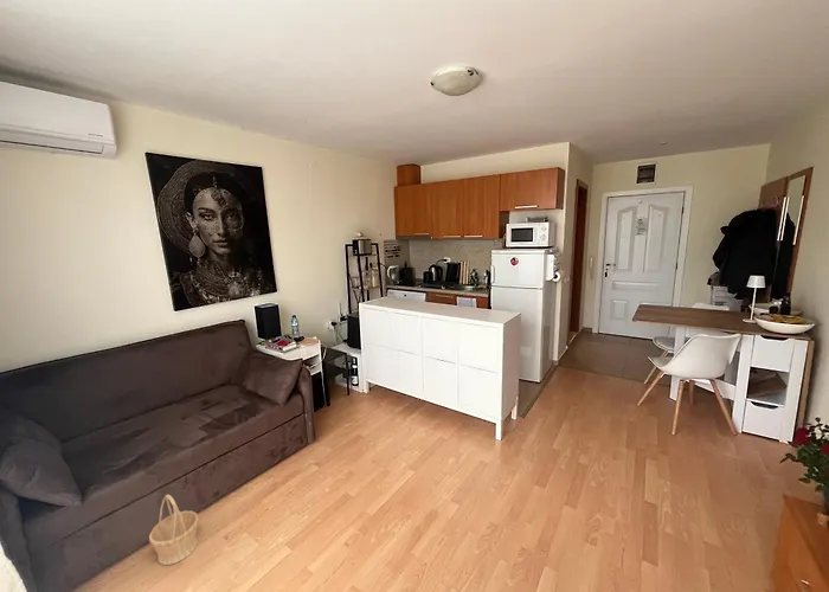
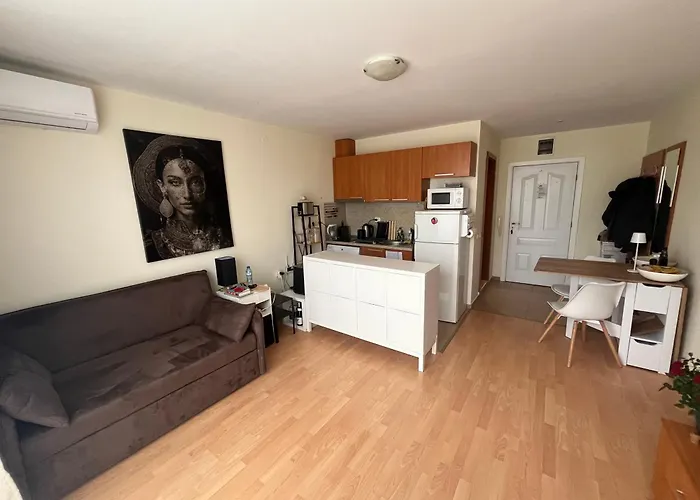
- basket [148,494,200,566]
